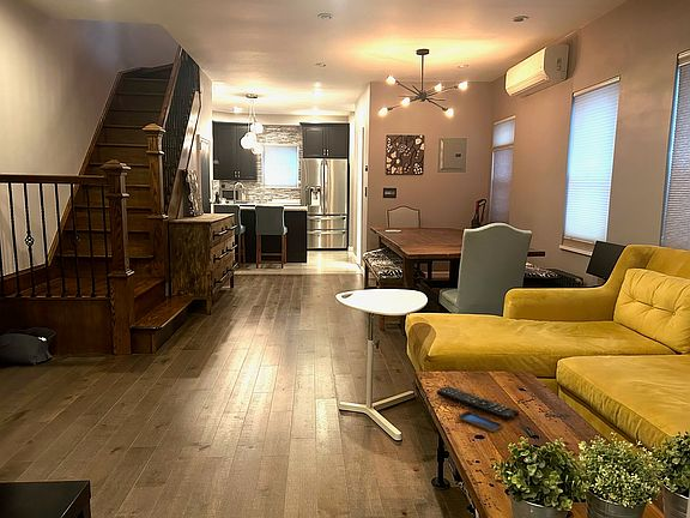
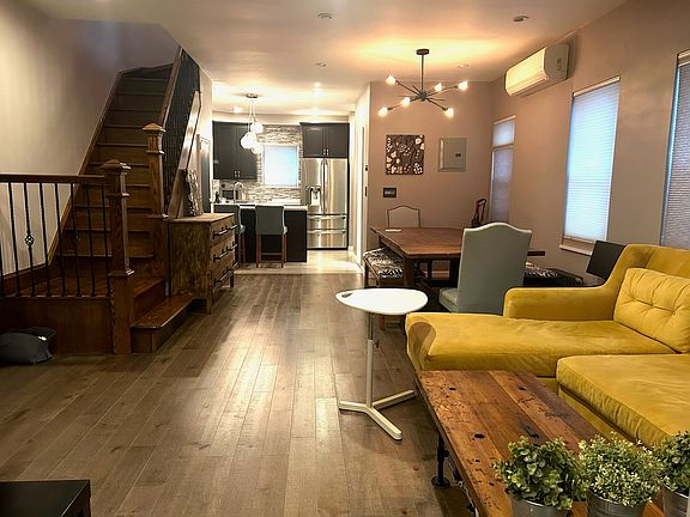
- smartphone [456,410,504,433]
- remote control [436,385,520,422]
